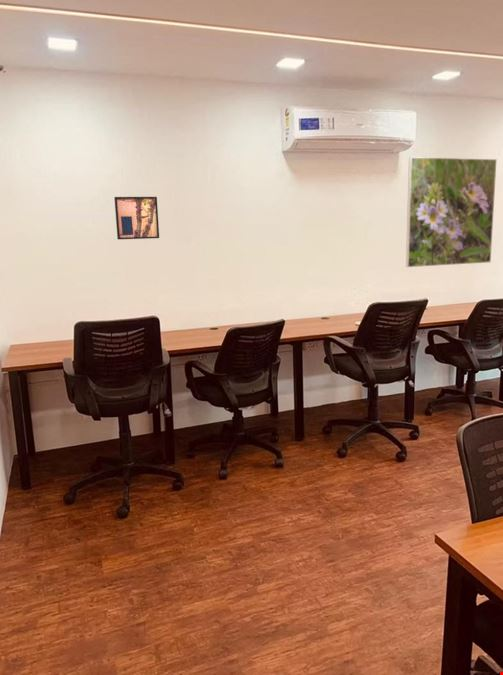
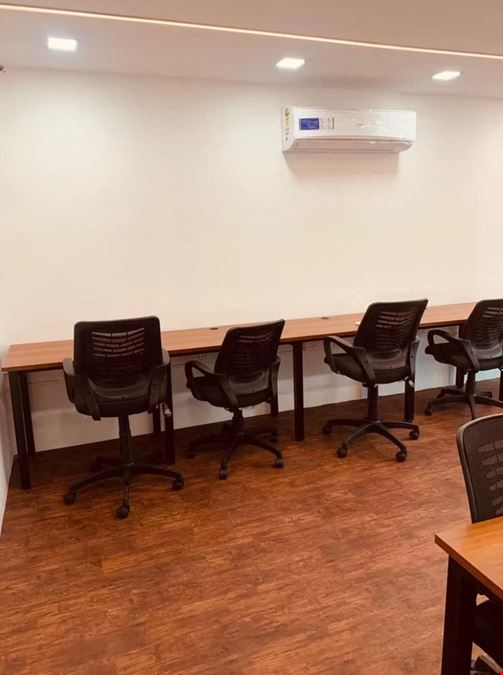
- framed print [405,156,498,268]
- wall art [114,196,160,240]
